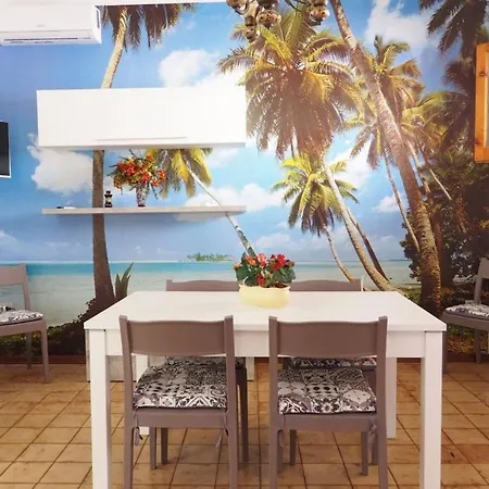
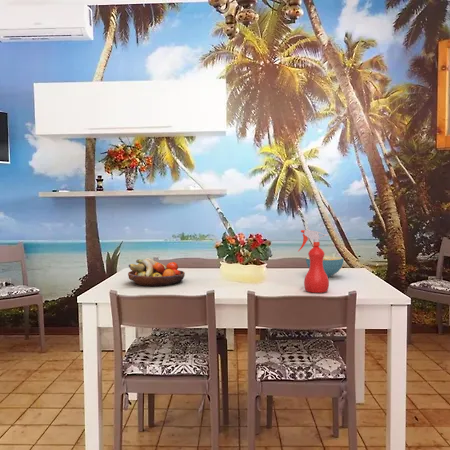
+ spray bottle [297,229,330,294]
+ fruit bowl [127,257,186,287]
+ cereal bowl [305,255,344,278]
